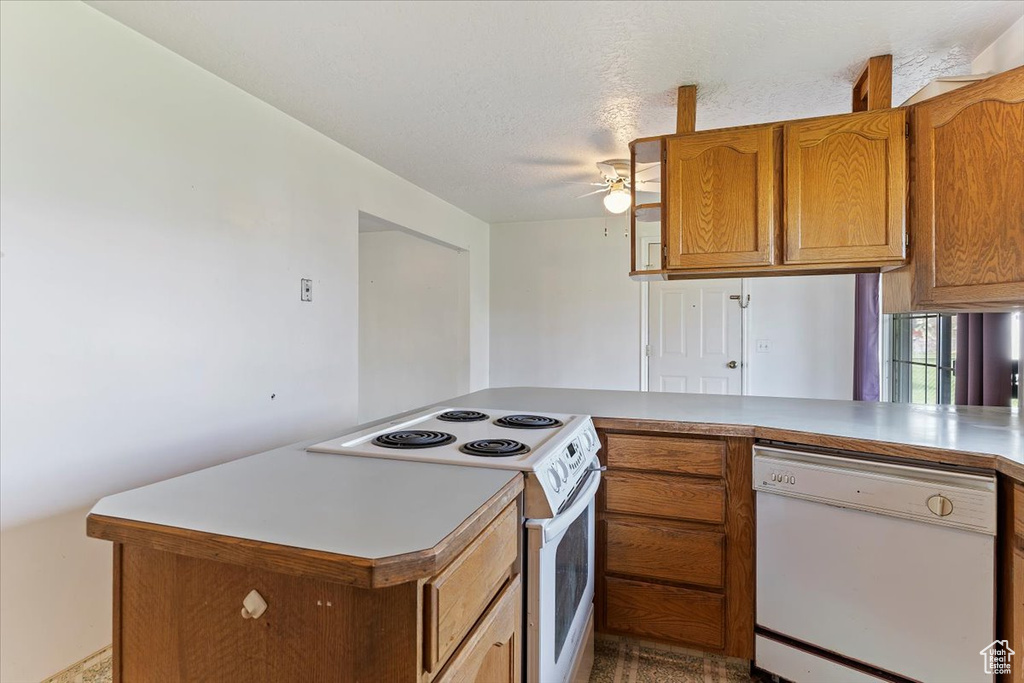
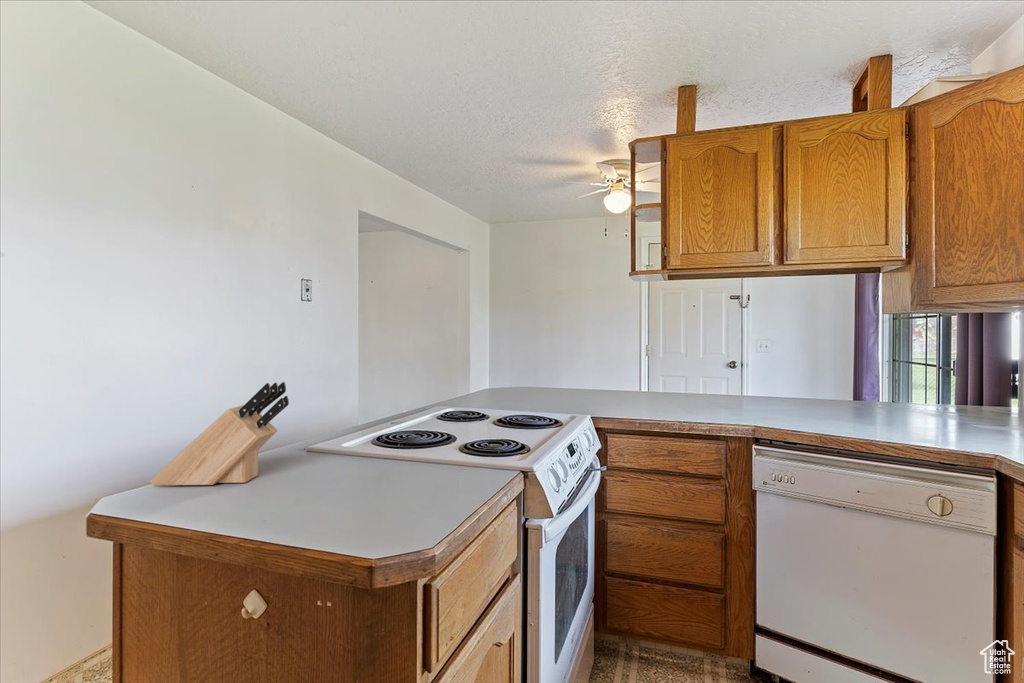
+ knife block [149,381,290,486]
